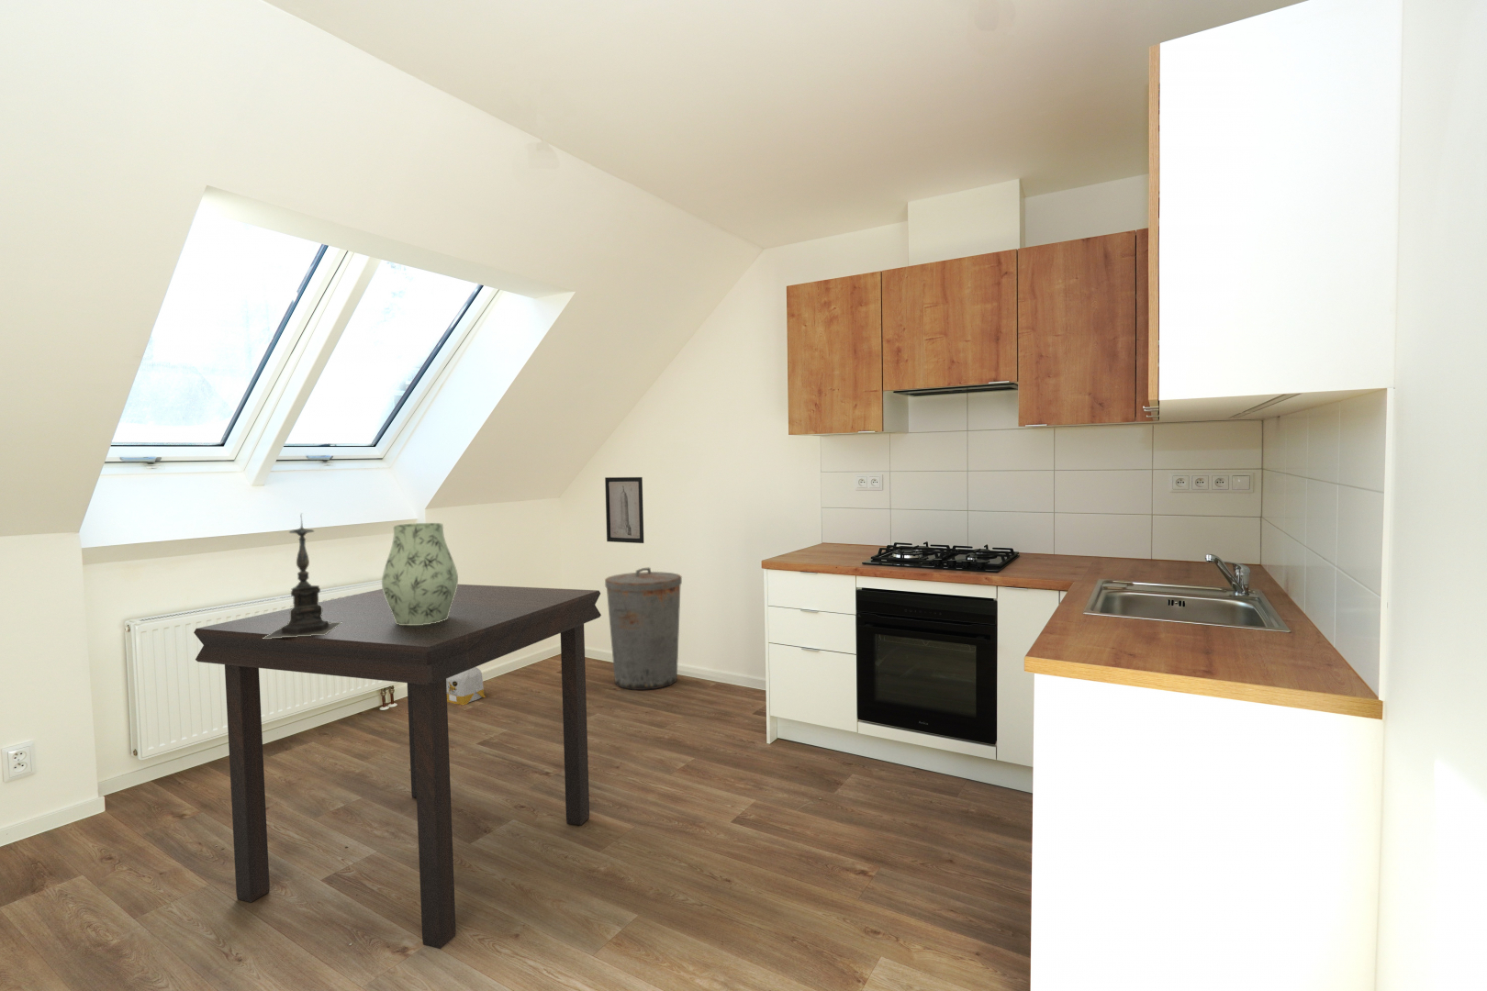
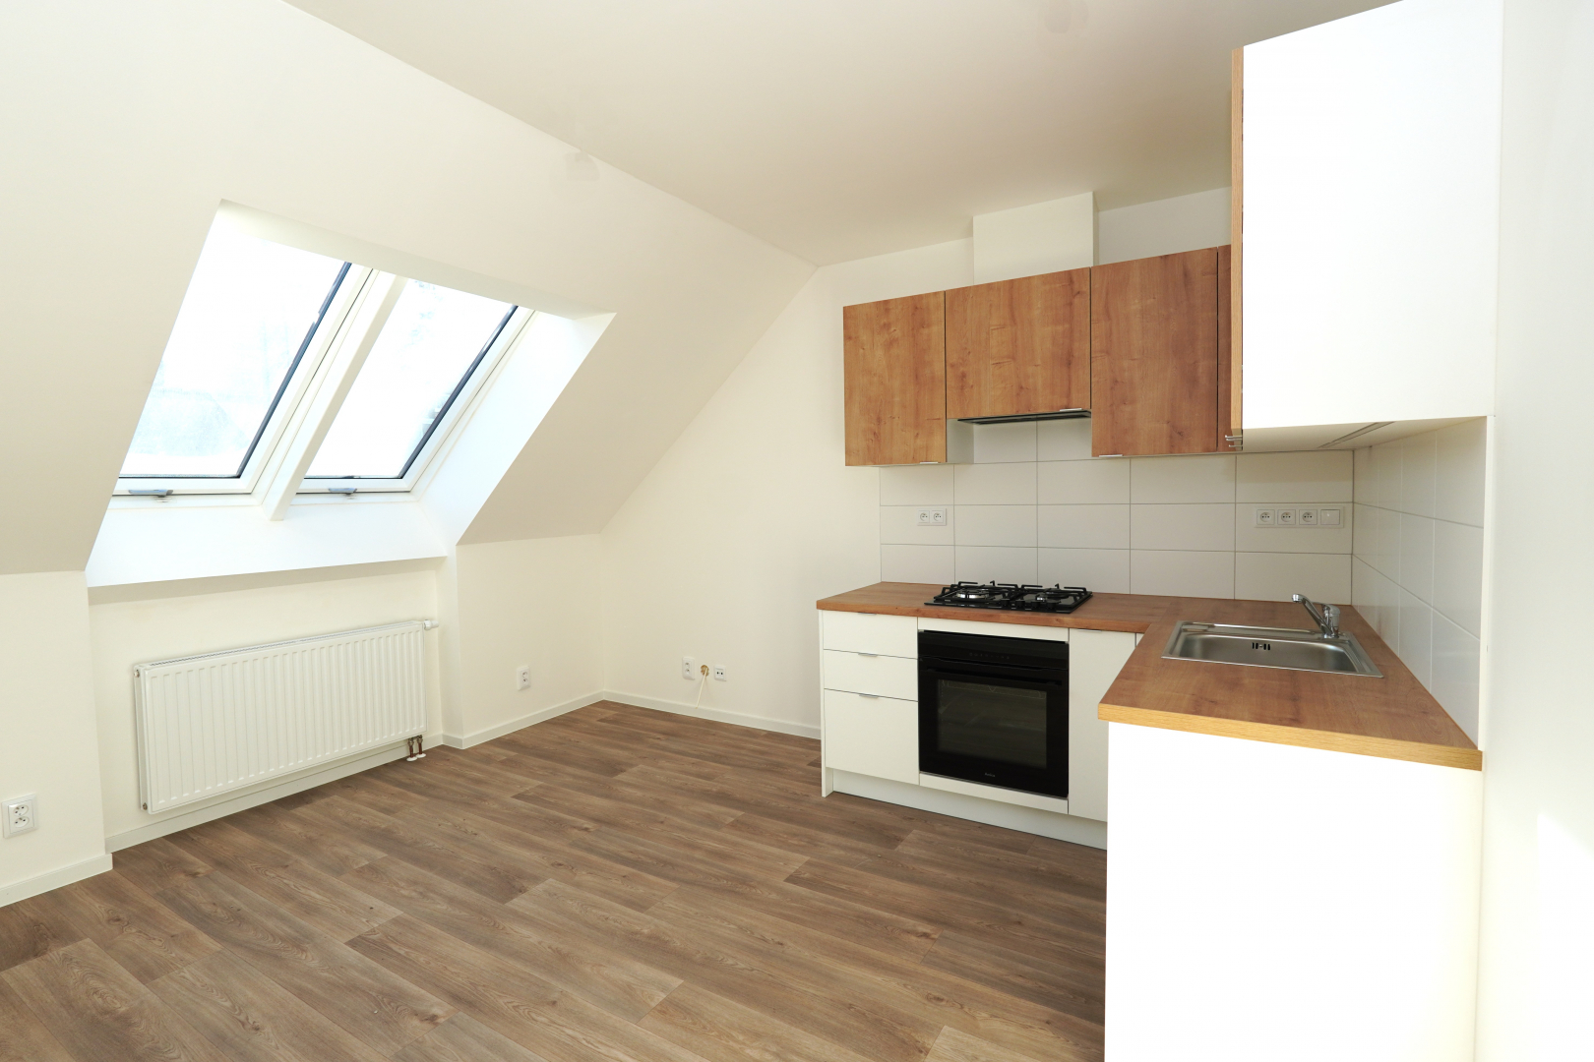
- trash can [604,566,683,691]
- vase [381,522,459,625]
- candle holder [264,512,342,638]
- dining table [193,584,602,950]
- bag [446,667,486,706]
- wall art [604,477,644,544]
